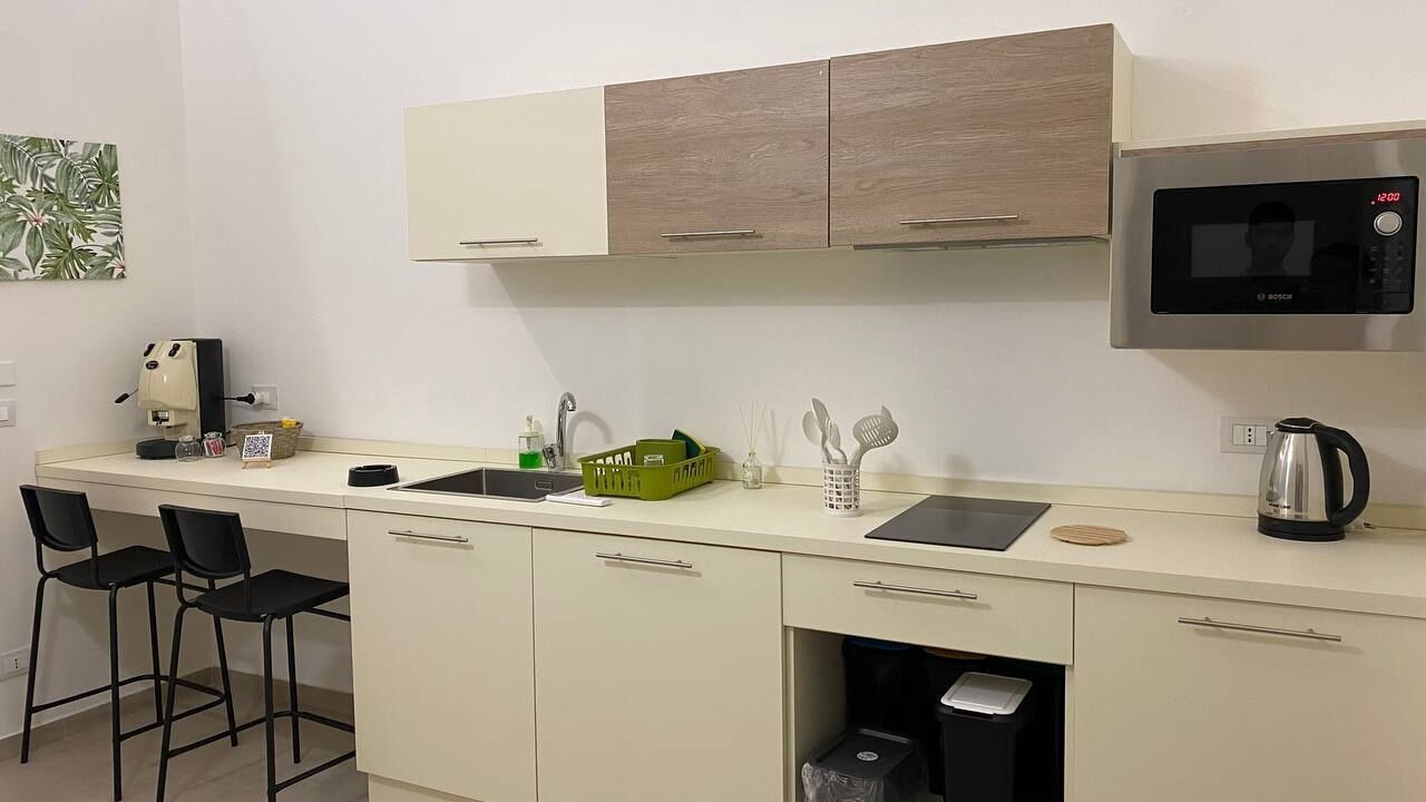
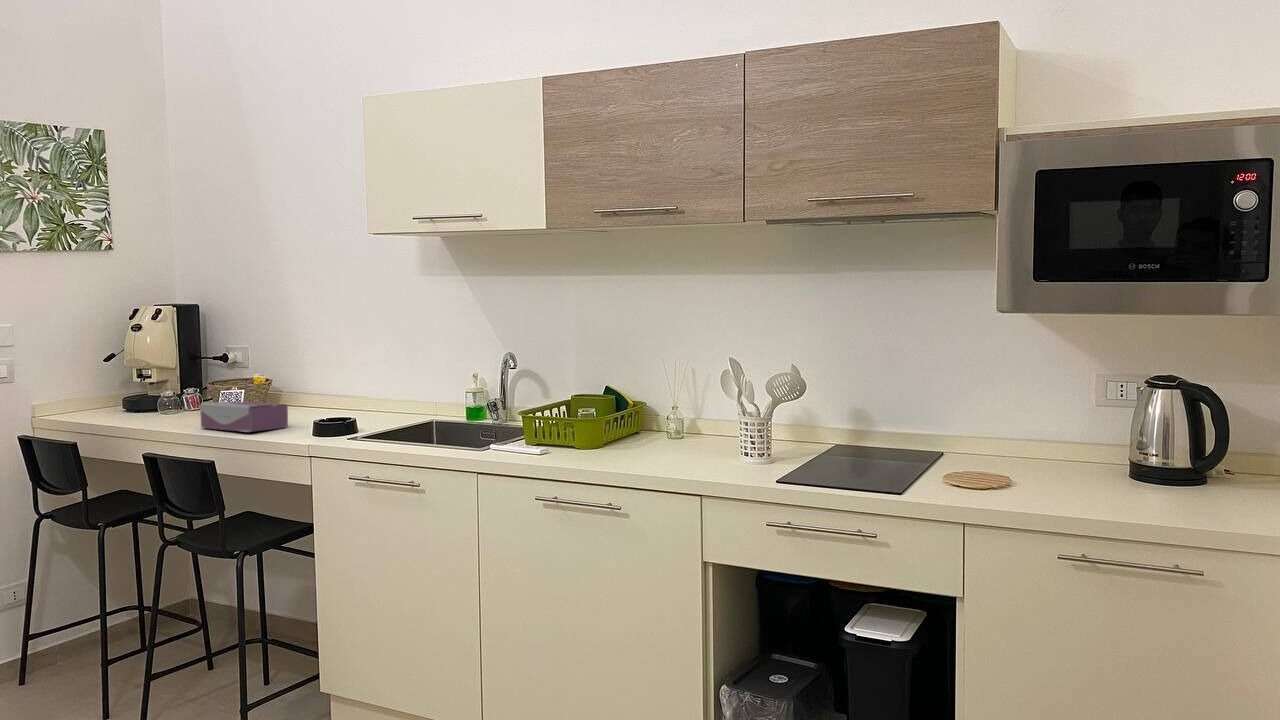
+ tissue box [199,400,289,433]
